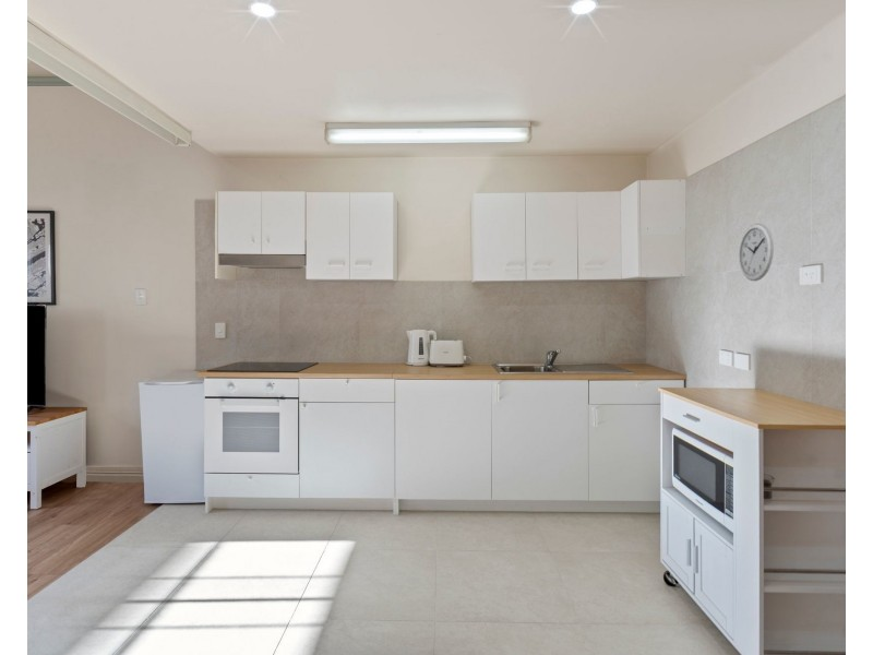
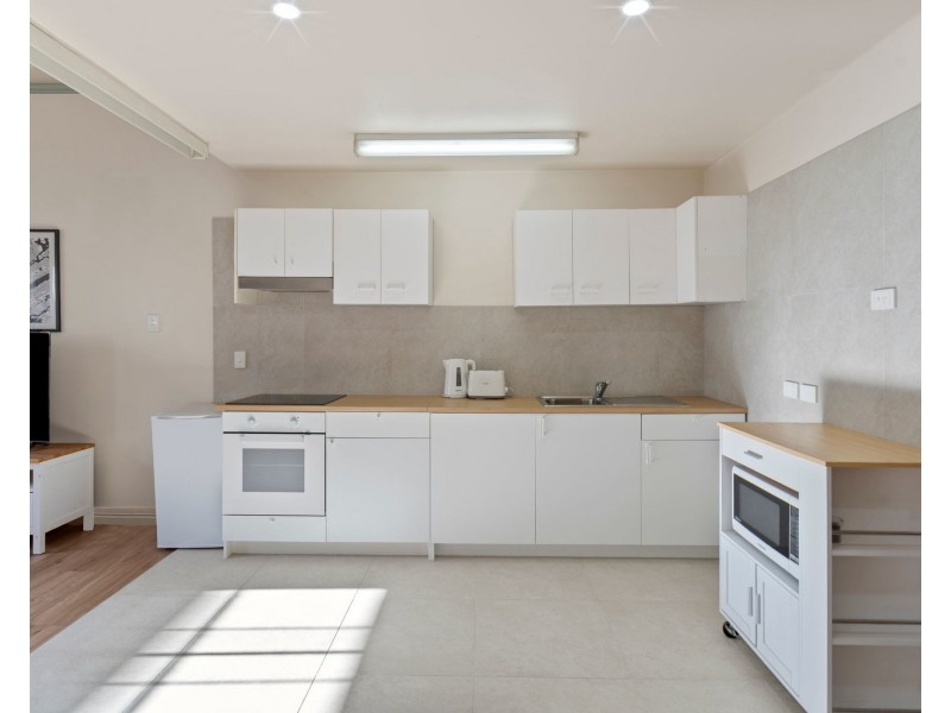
- wall clock [738,222,775,282]
